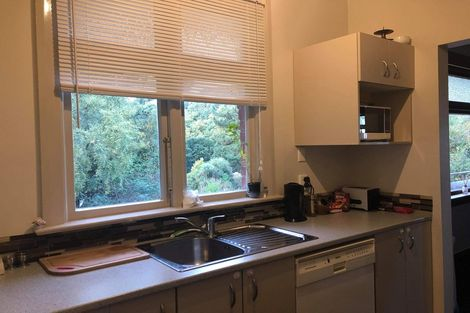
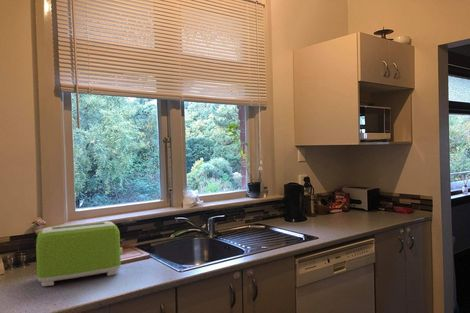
+ toaster [35,220,124,287]
